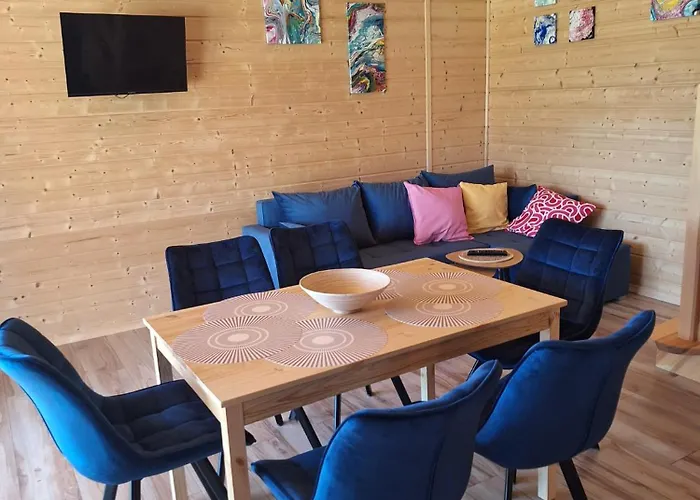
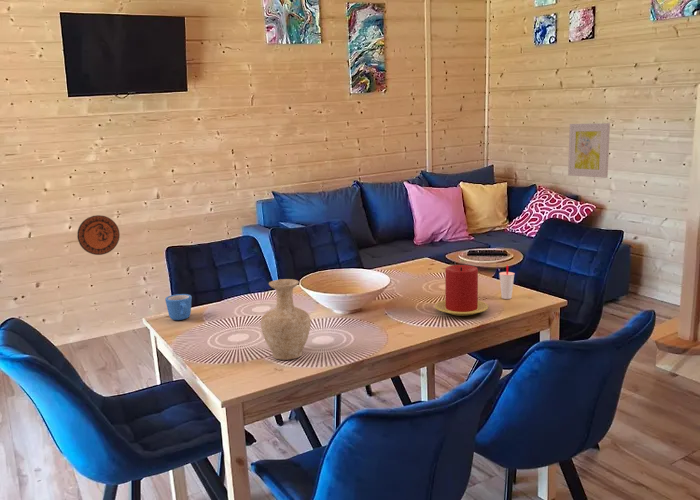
+ wall art [567,122,611,179]
+ cup [498,264,516,300]
+ decorative plate [76,214,121,256]
+ candle [434,264,489,317]
+ mug [164,293,193,321]
+ vase [260,278,312,361]
